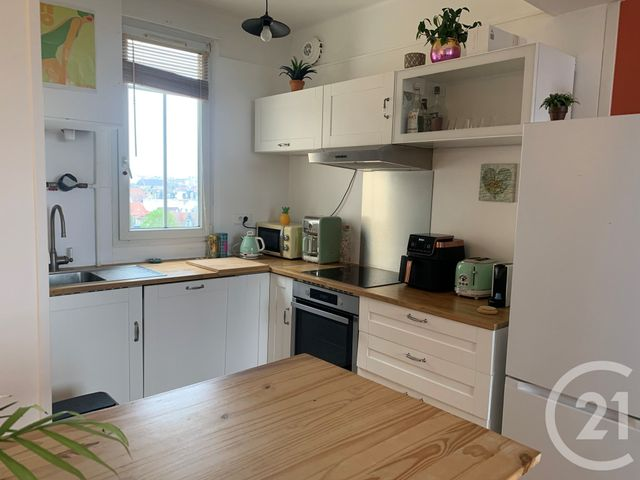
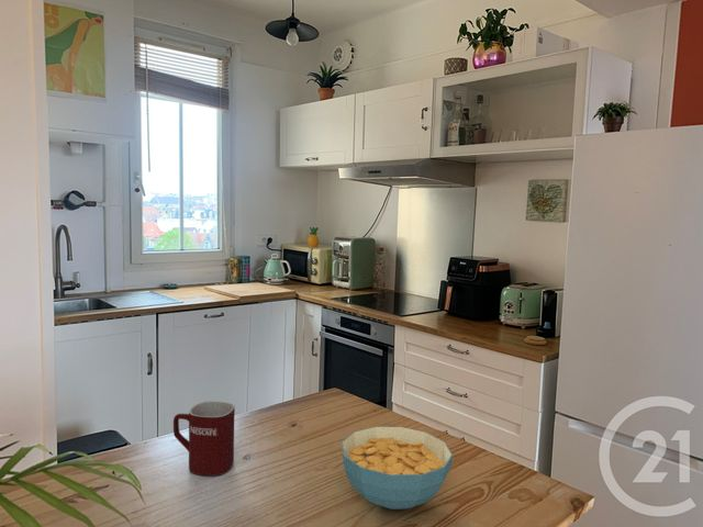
+ mug [172,401,236,476]
+ cereal bowl [341,426,454,511]
